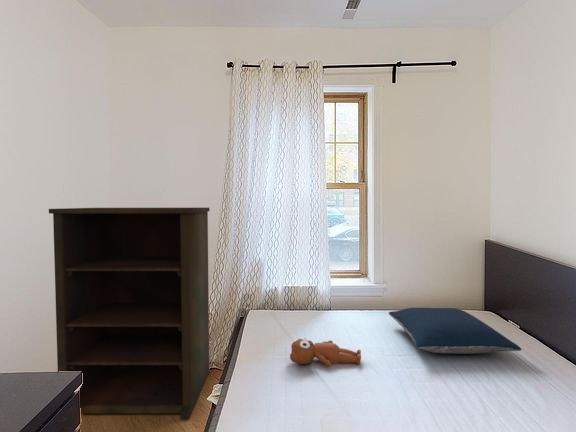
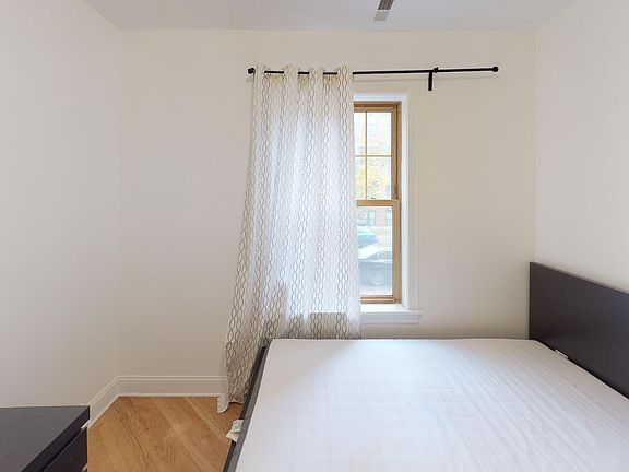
- shelving unit [48,207,210,419]
- pillow [388,307,522,355]
- teddy bear [289,337,362,367]
